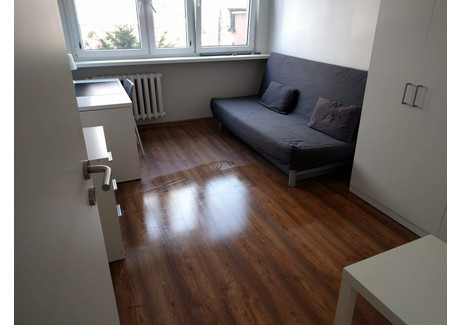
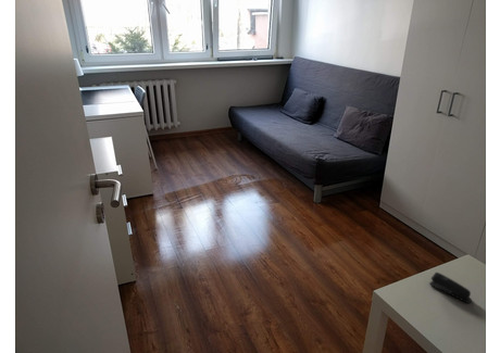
+ stapler [428,272,473,304]
